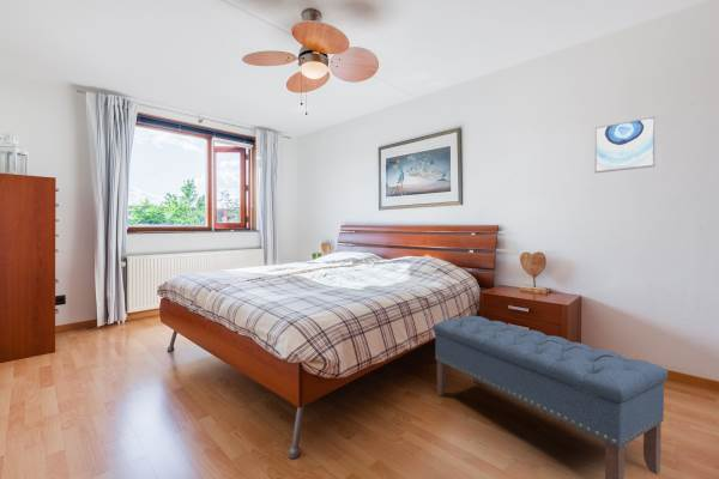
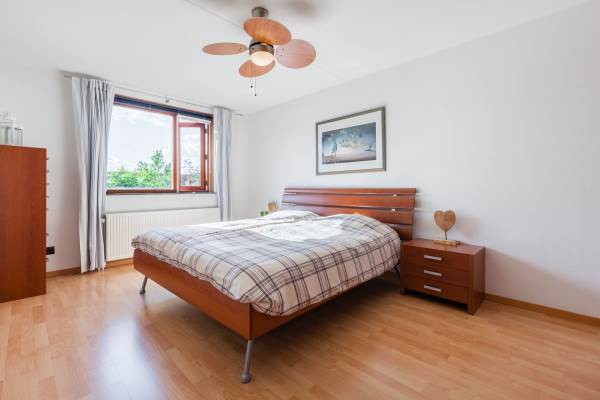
- wall art [593,115,657,174]
- bench [433,315,669,479]
